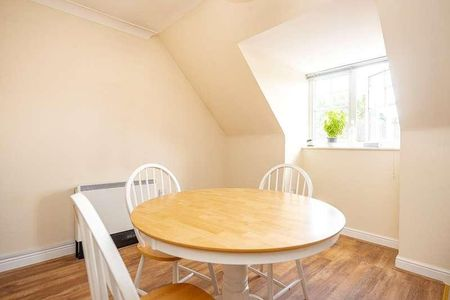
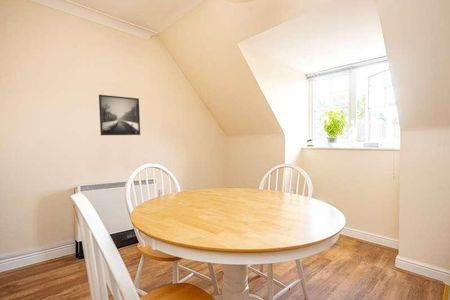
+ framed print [98,94,141,136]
